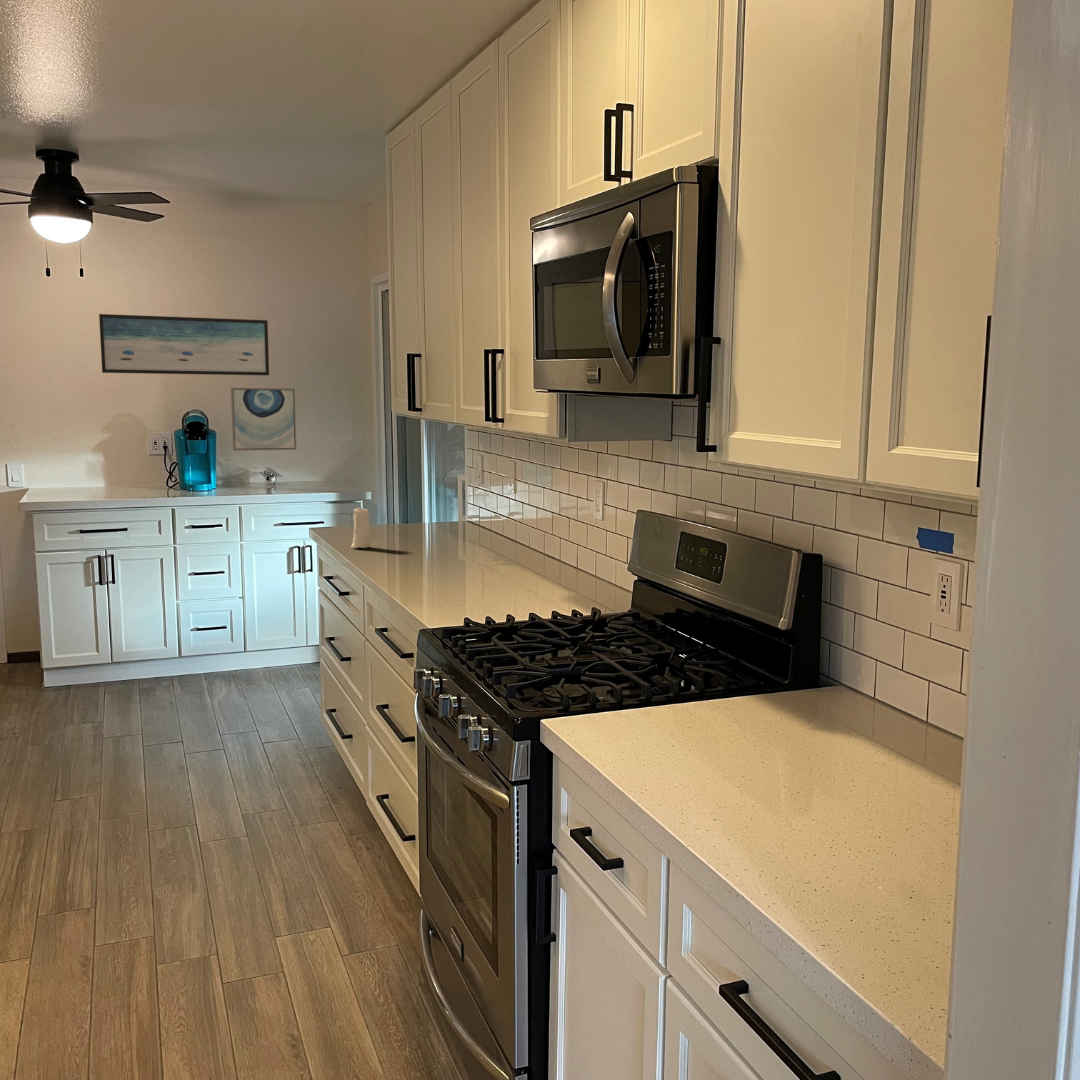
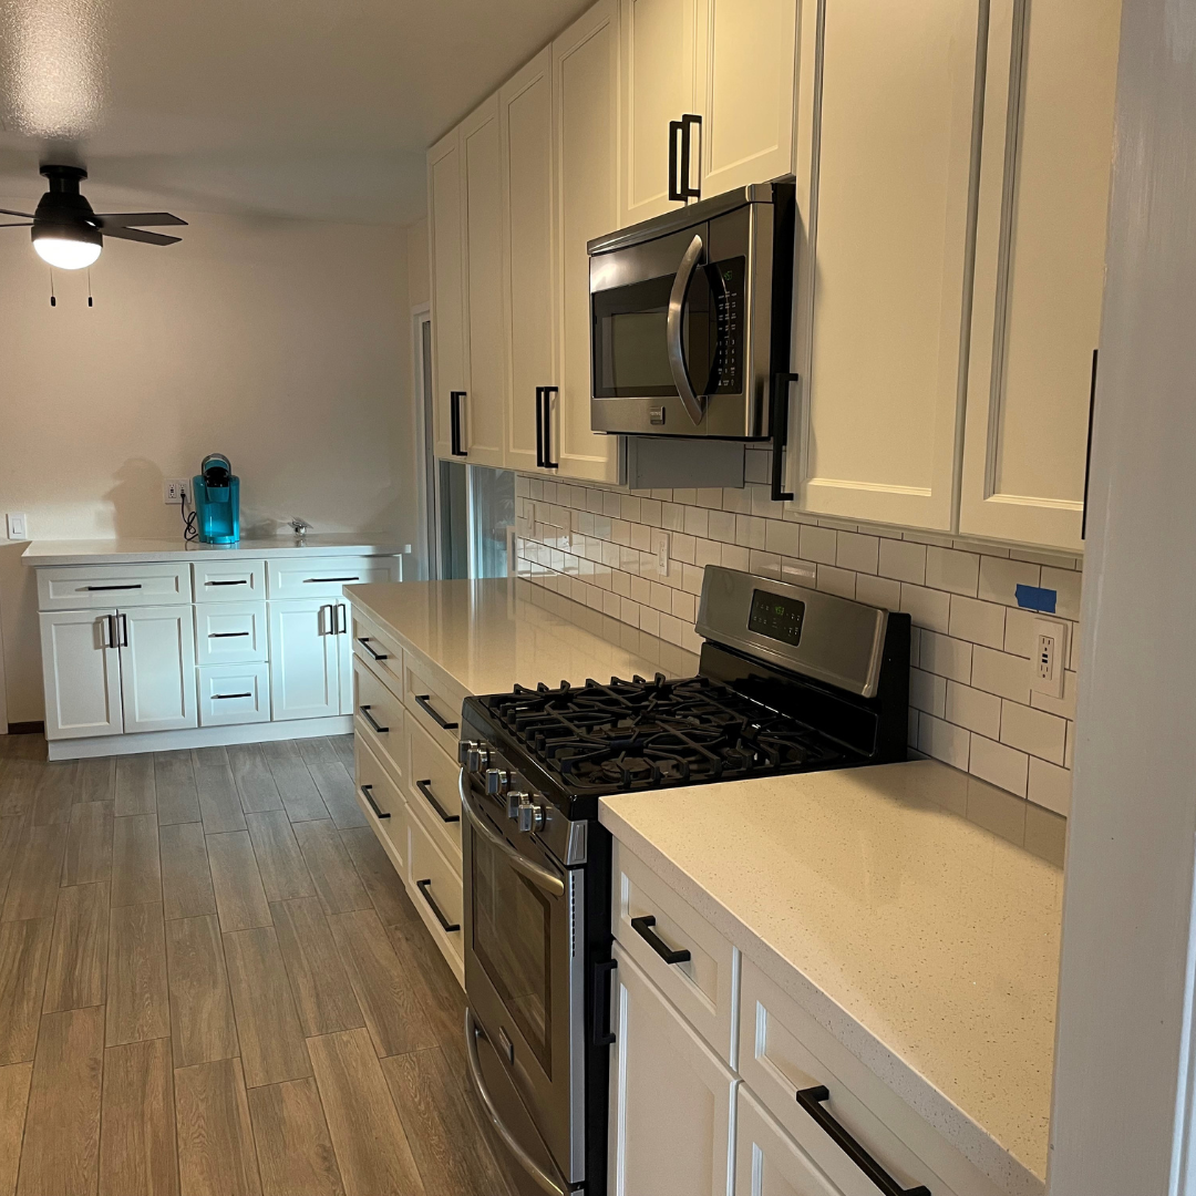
- candle [350,504,372,549]
- wall art [98,313,270,376]
- wall art [230,387,297,452]
